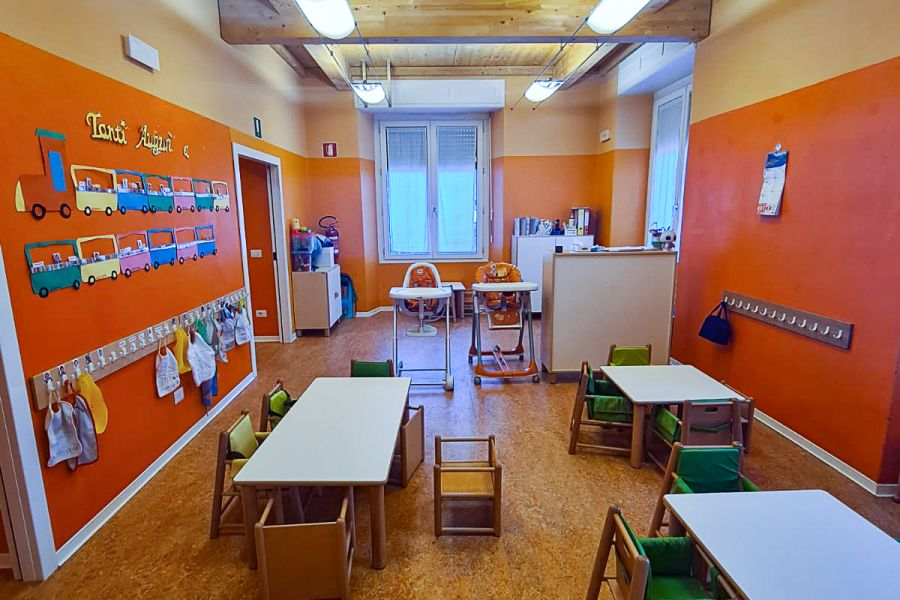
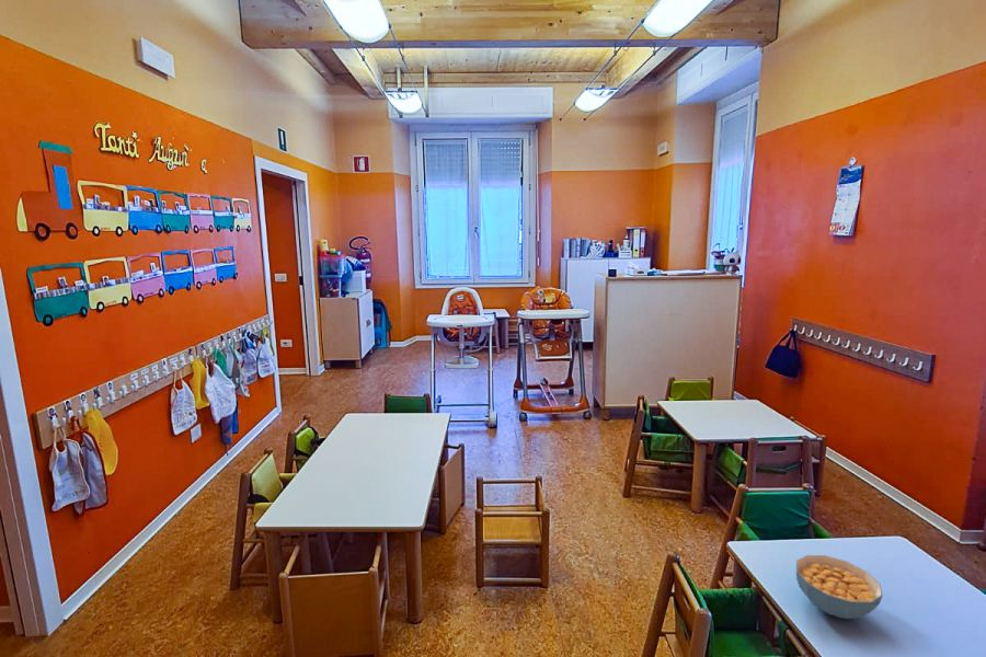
+ cereal bowl [795,554,884,620]
